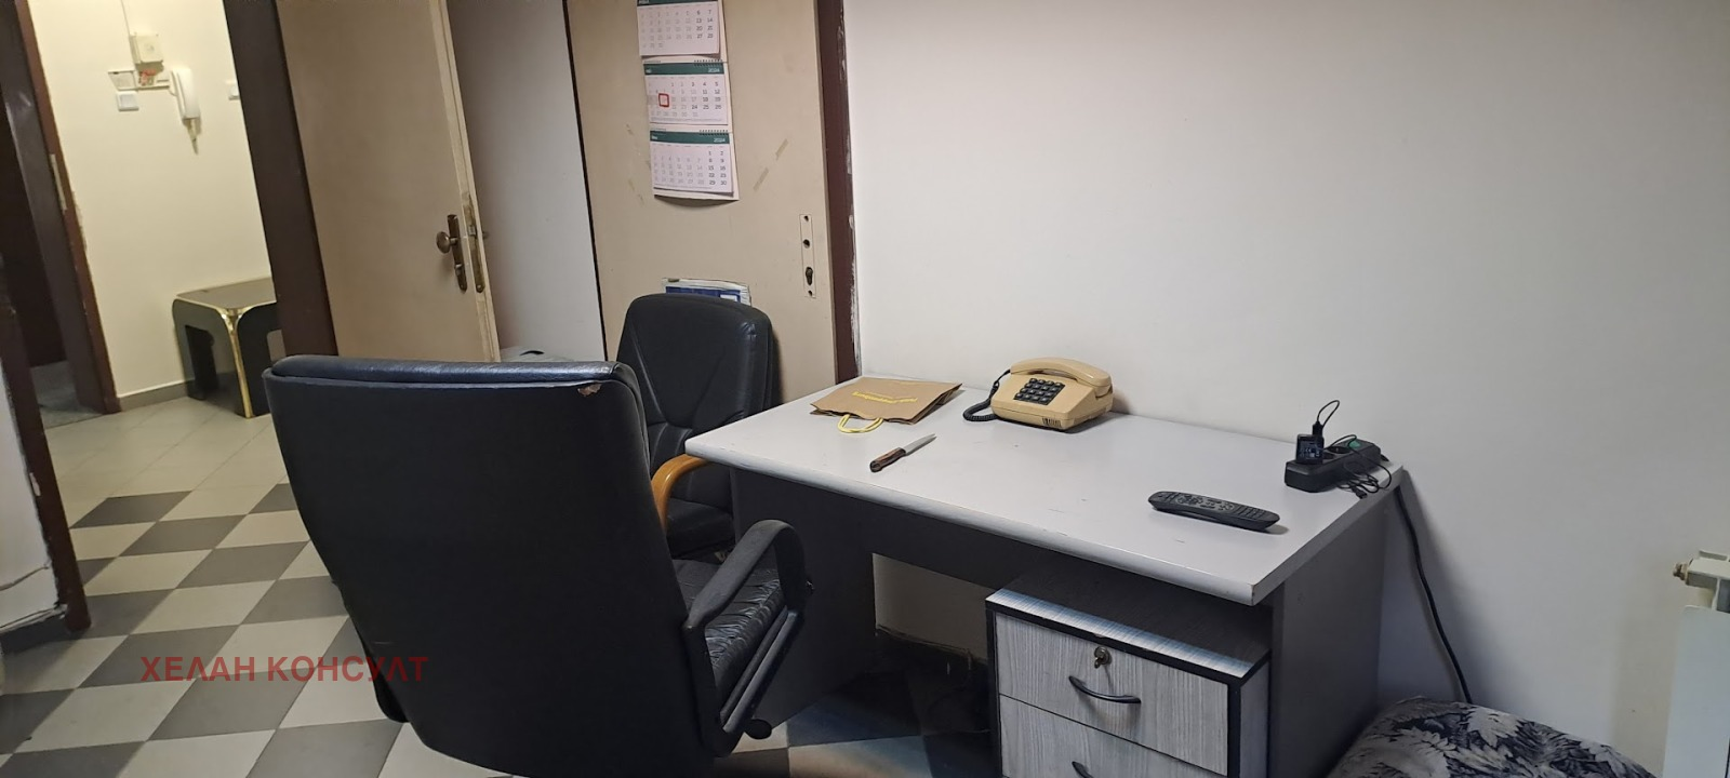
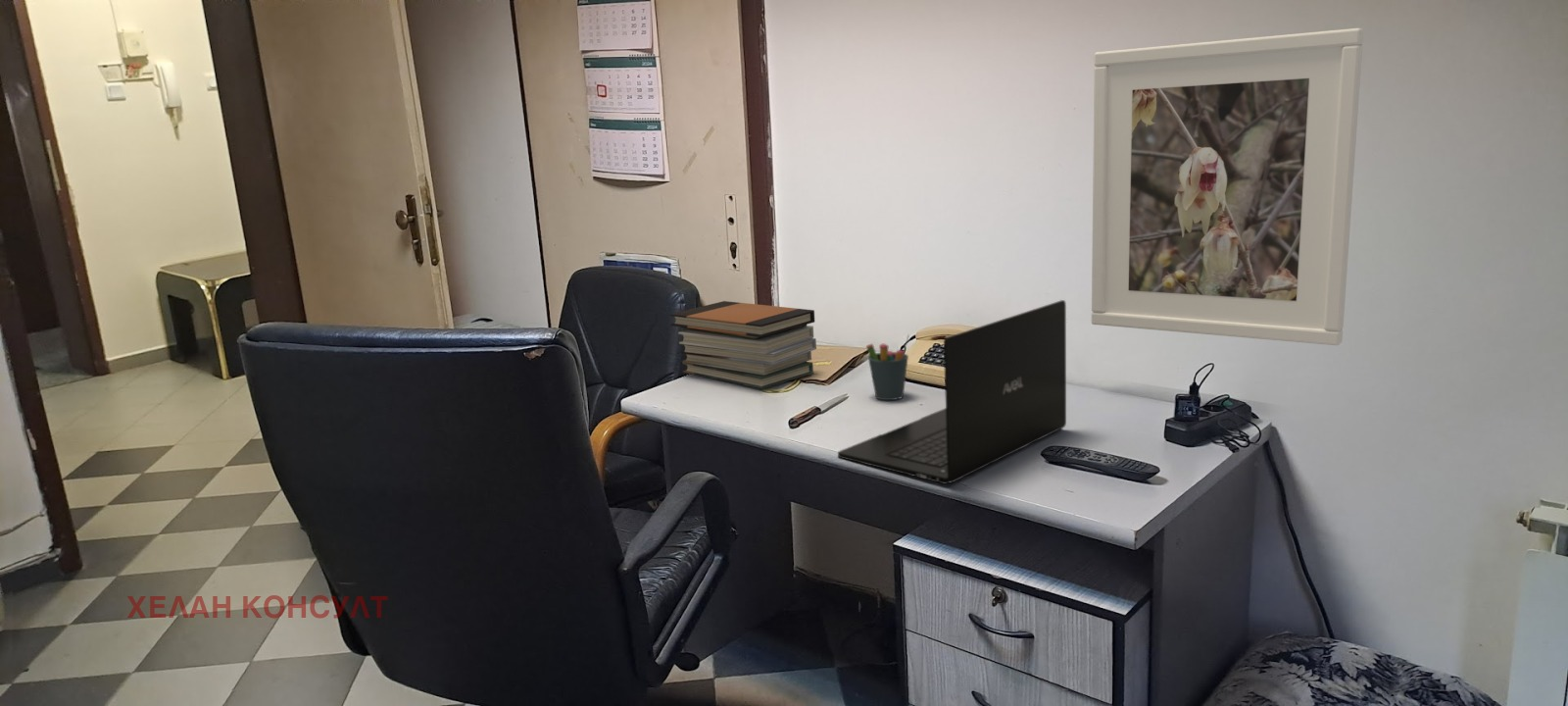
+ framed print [1091,27,1364,346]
+ pen holder [865,333,910,401]
+ book stack [669,300,817,390]
+ laptop [837,299,1067,485]
